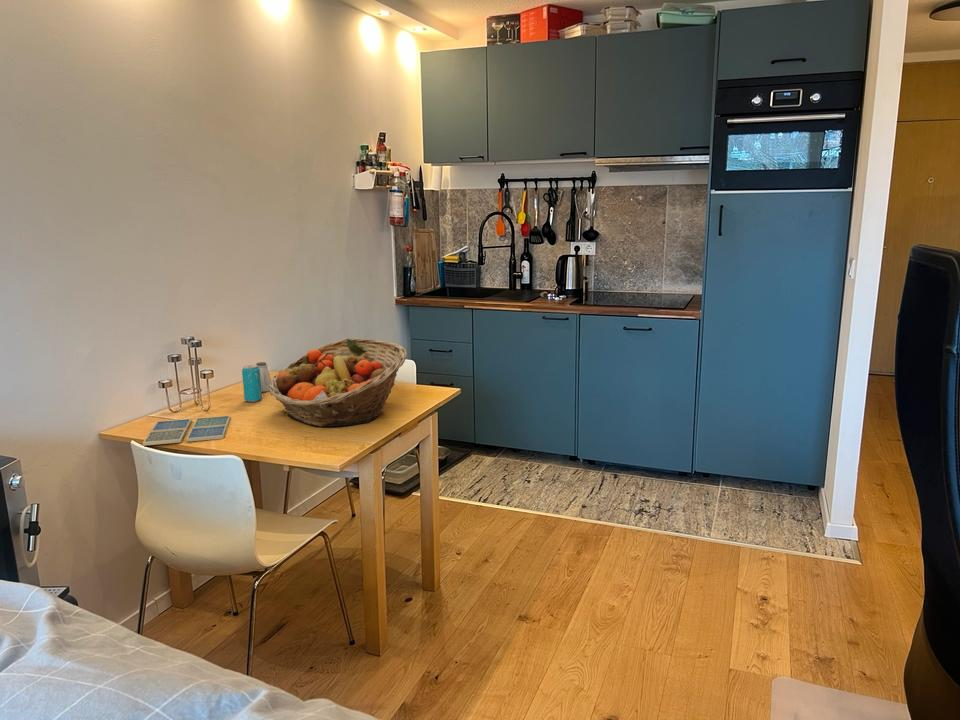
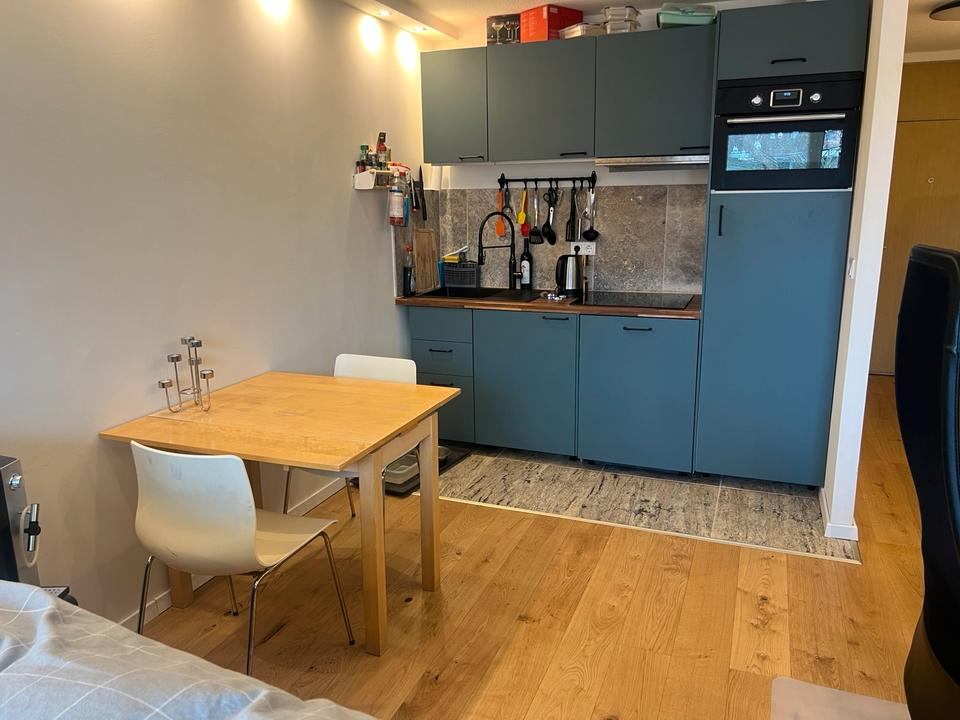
- drink coaster [142,415,231,447]
- fruit basket [268,337,408,428]
- saltshaker [255,361,272,393]
- beverage can [241,364,263,403]
